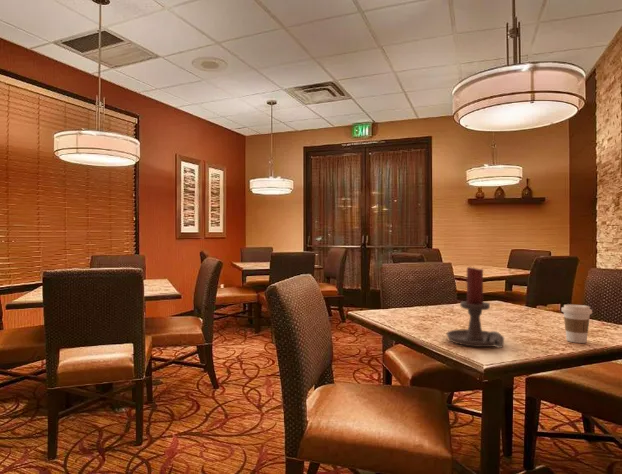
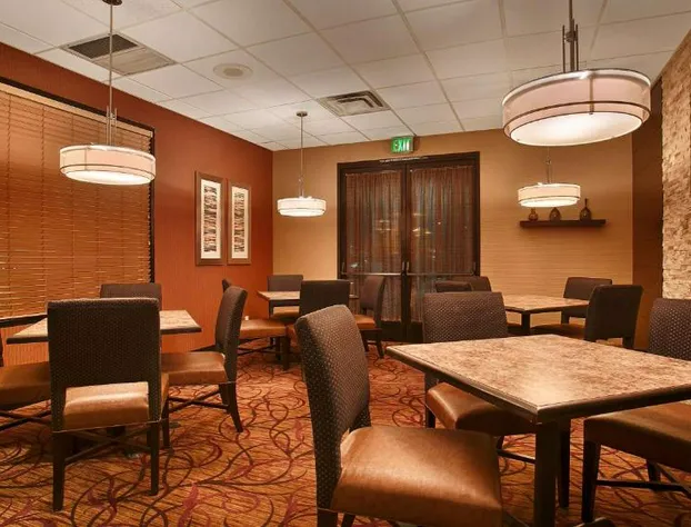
- coffee cup [560,303,593,344]
- candle holder [446,266,505,349]
